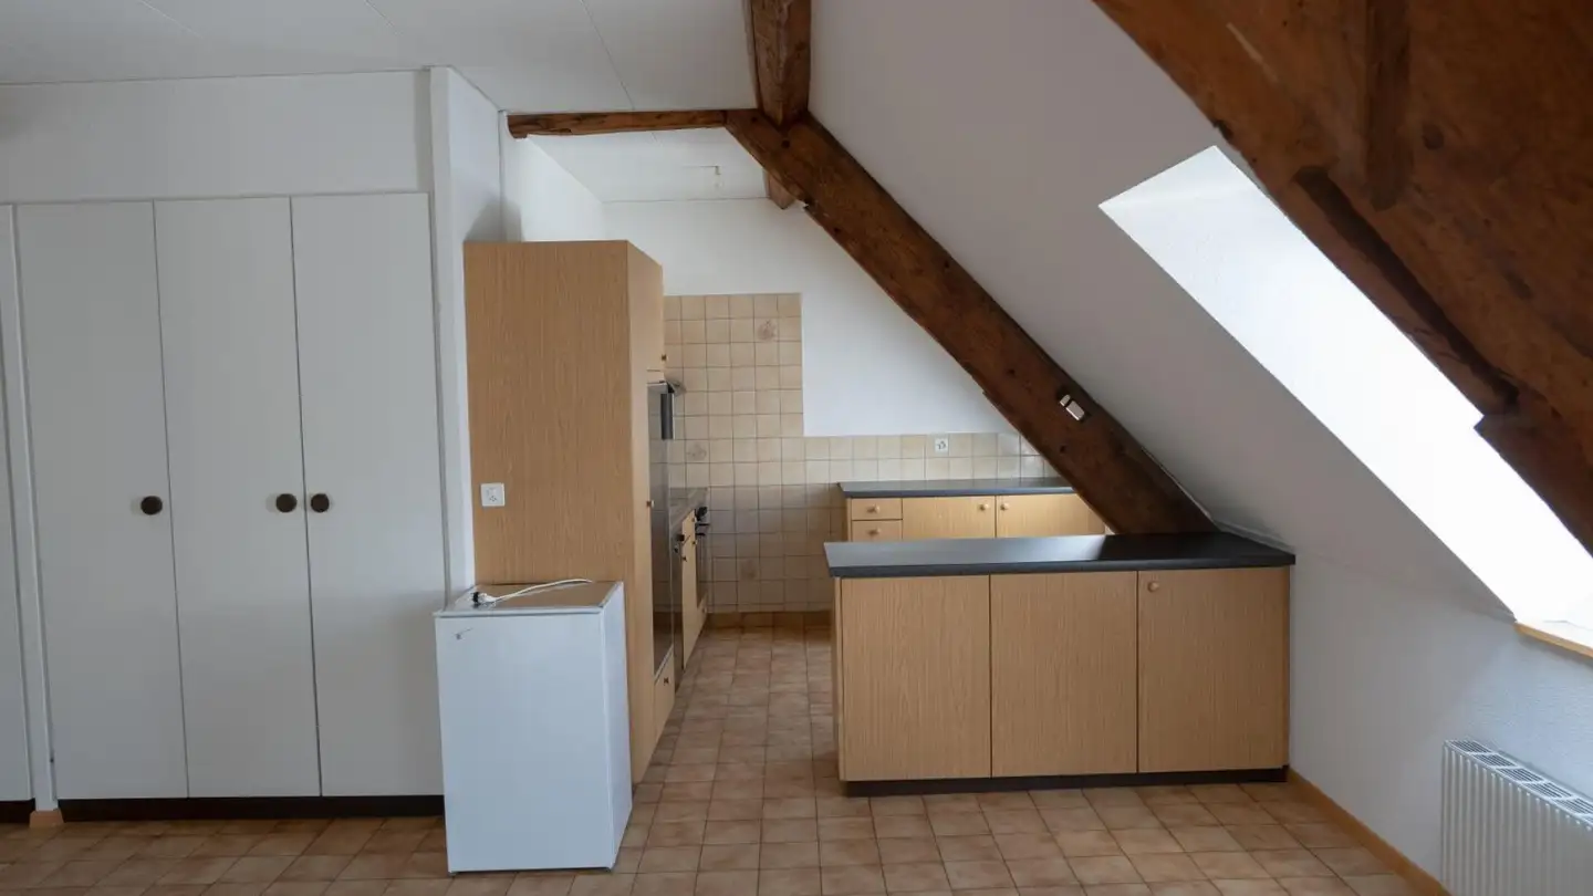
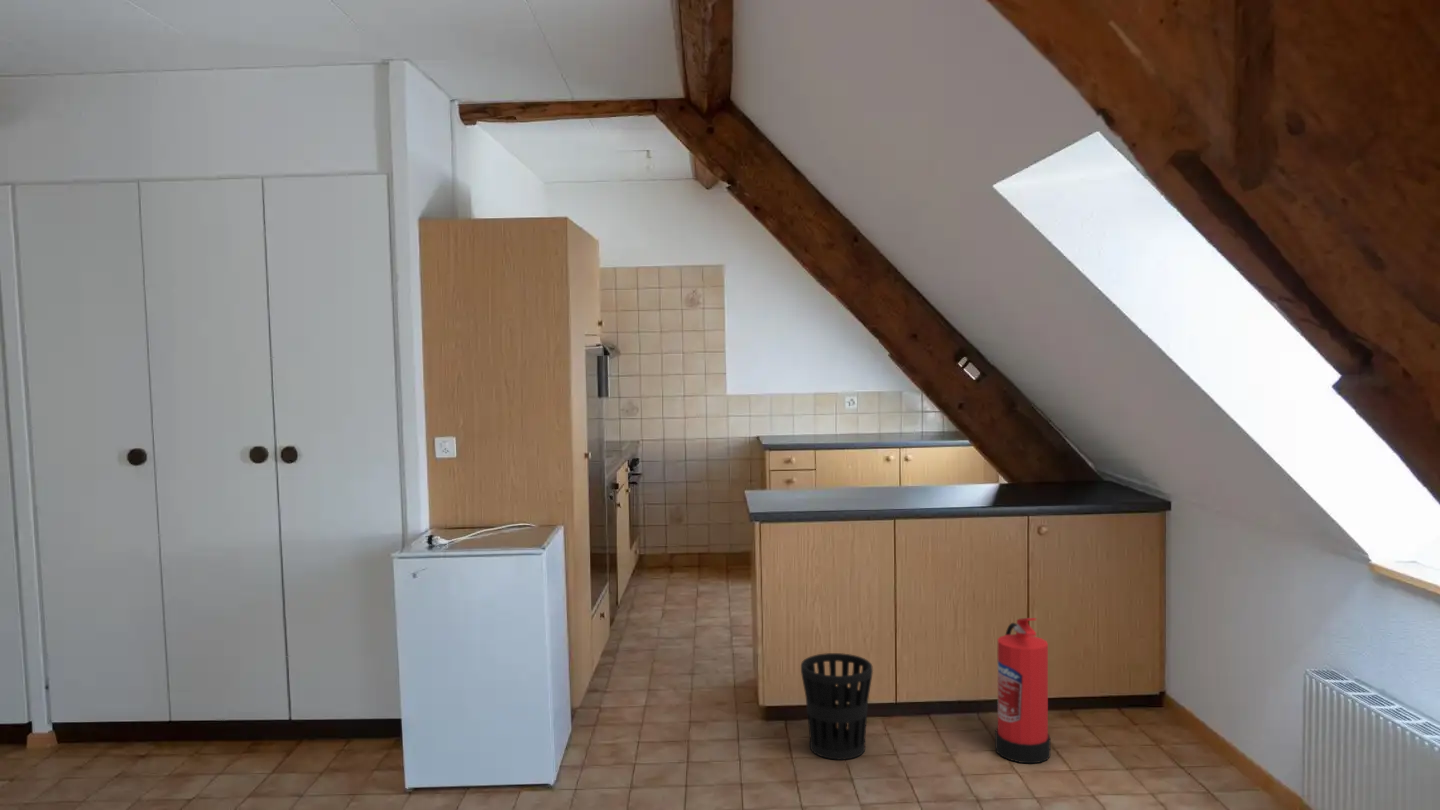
+ fire extinguisher [994,617,1051,764]
+ wastebasket [800,652,874,761]
